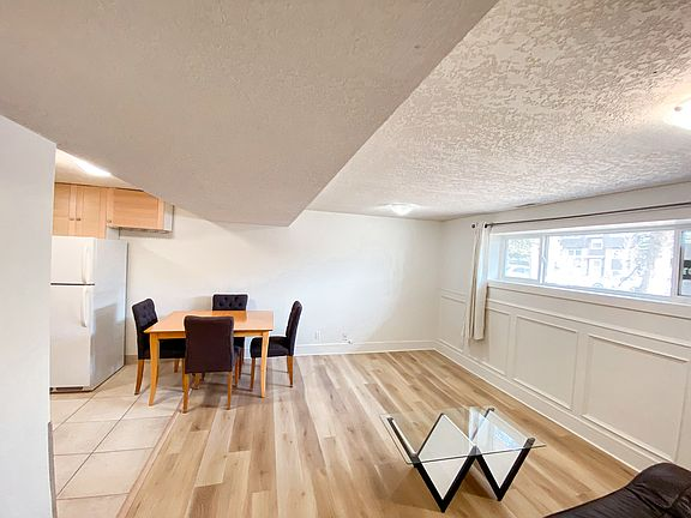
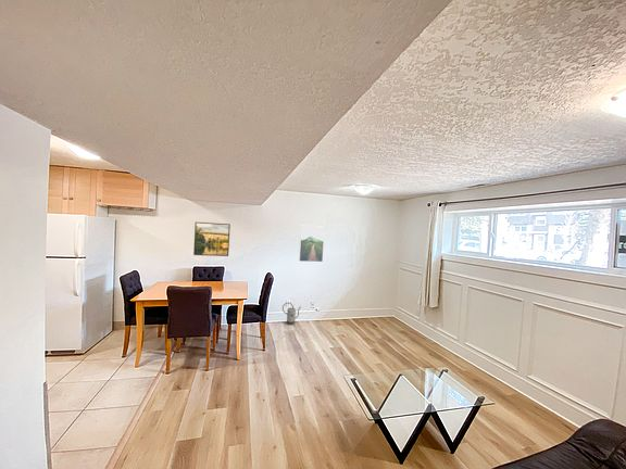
+ watering can [281,302,302,326]
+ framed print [298,225,326,263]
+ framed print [192,221,231,257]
